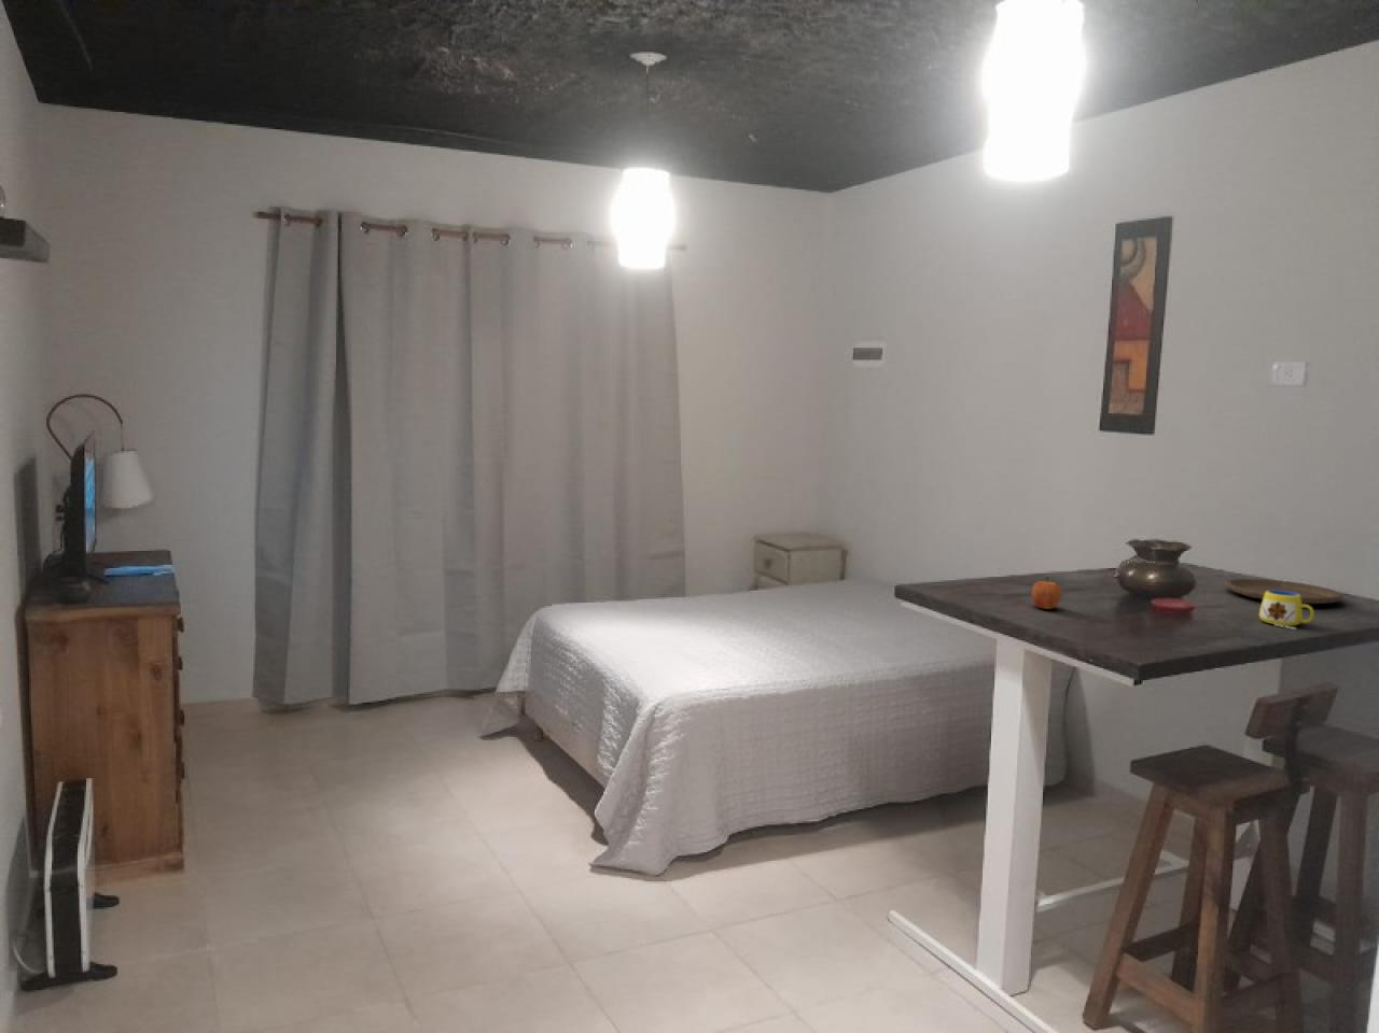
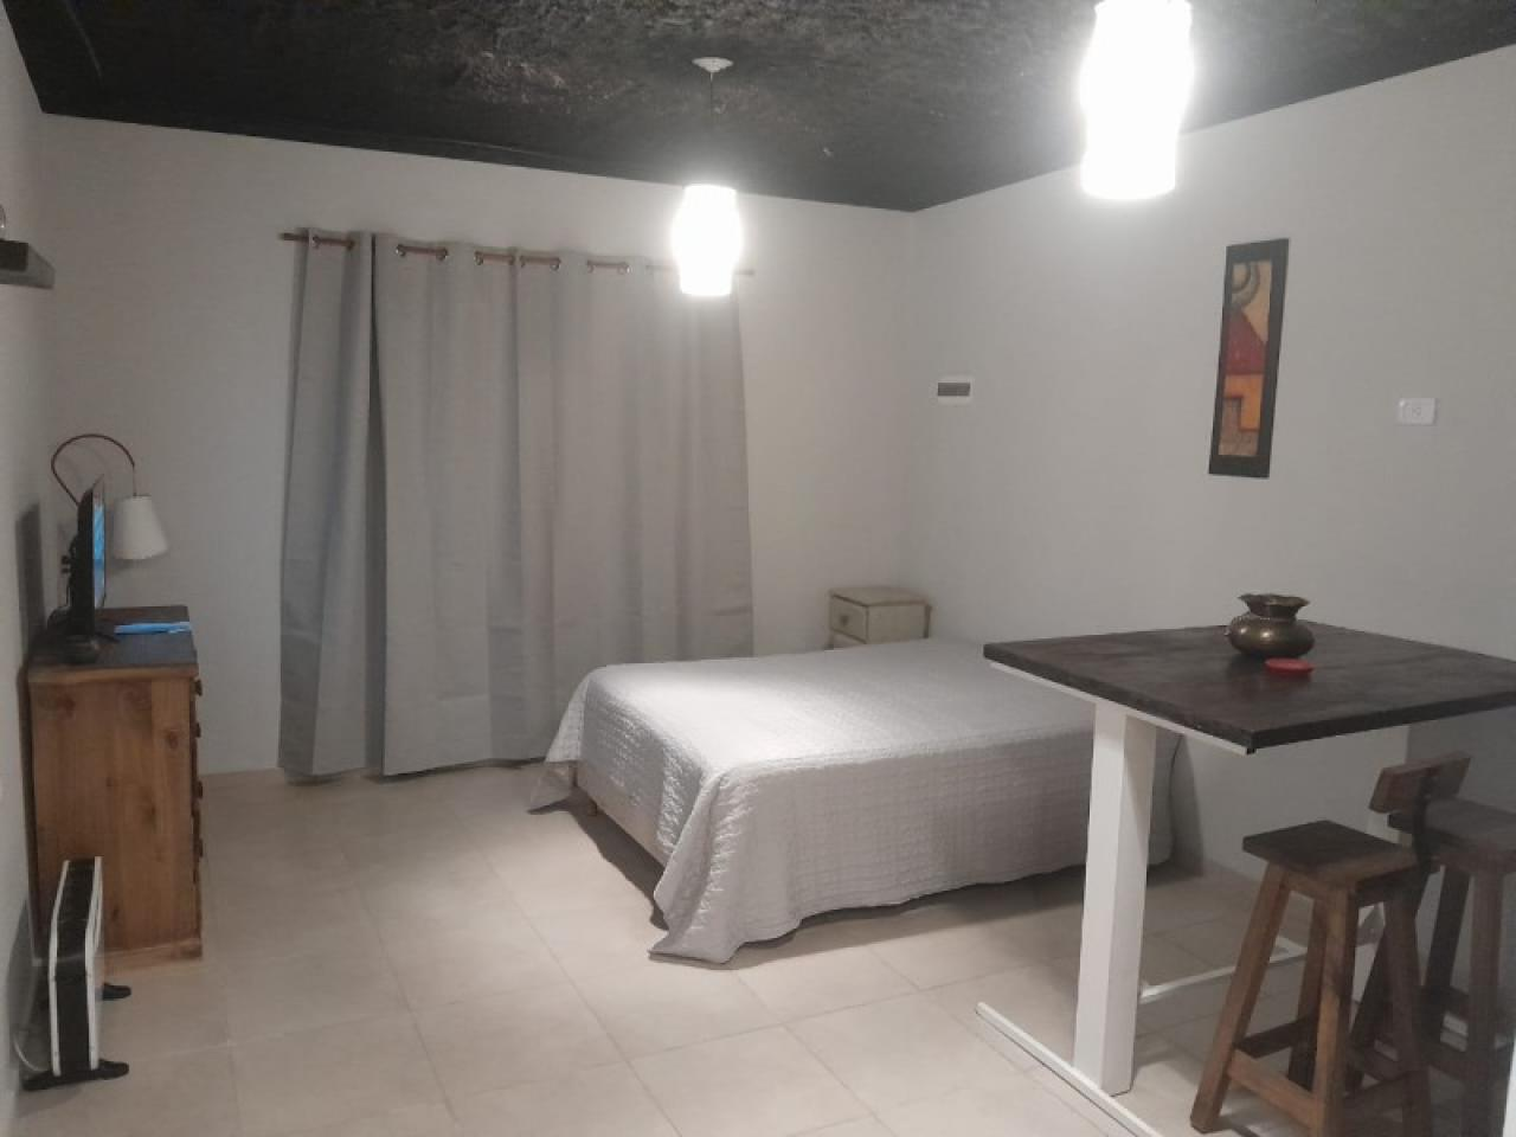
- mug [1258,590,1315,630]
- apple [1032,576,1063,610]
- plate [1224,578,1343,604]
